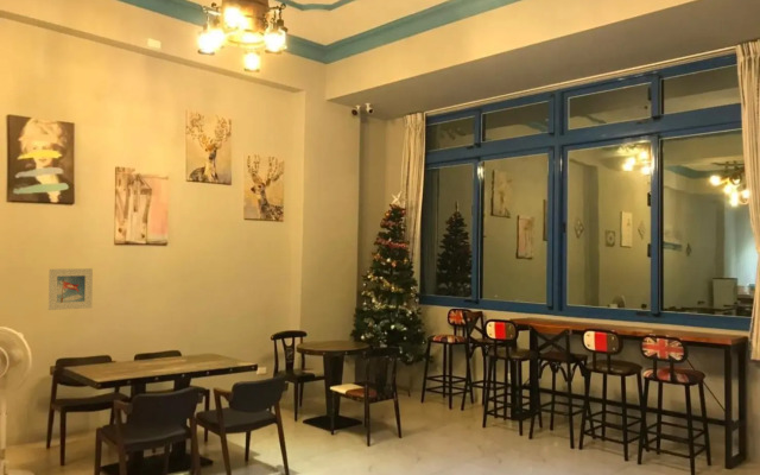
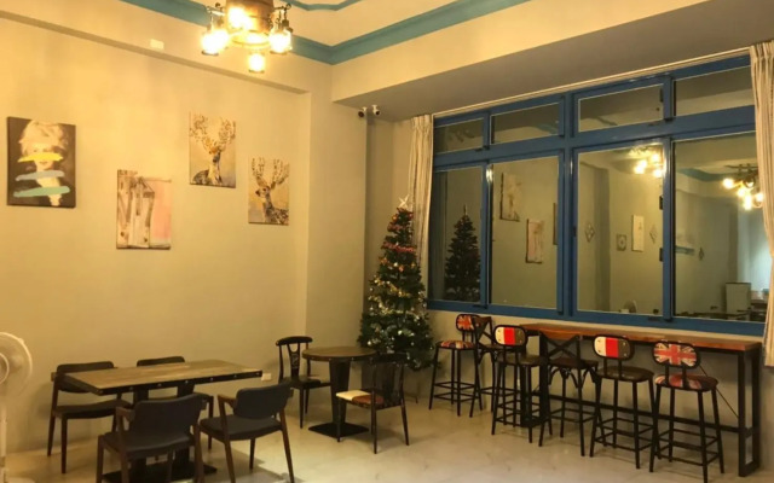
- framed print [48,267,94,311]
